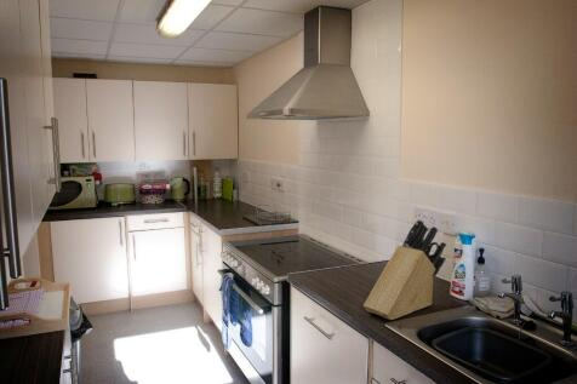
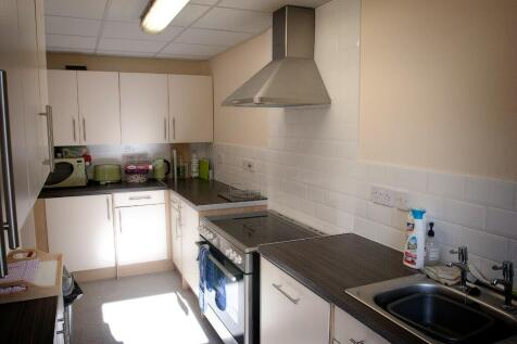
- knife block [362,218,447,321]
